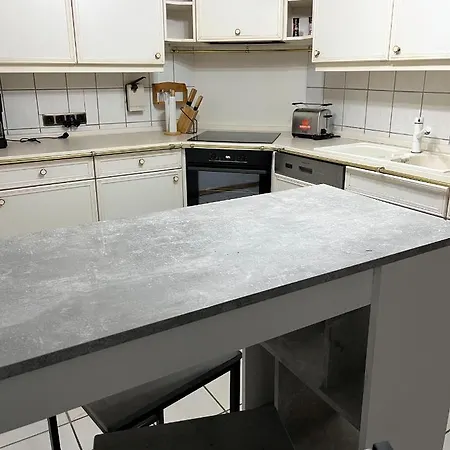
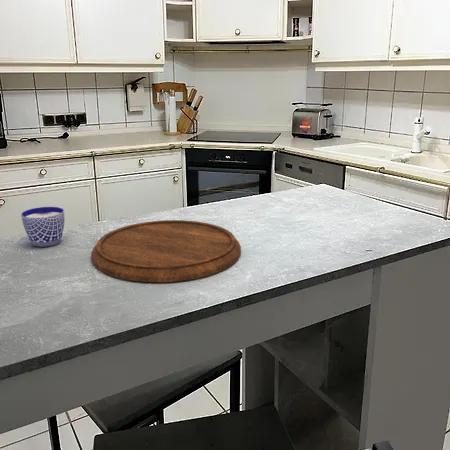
+ cutting board [90,219,242,283]
+ cup [20,206,65,248]
